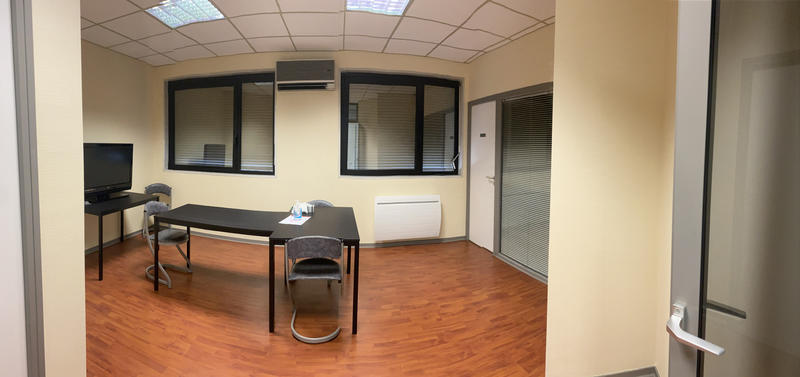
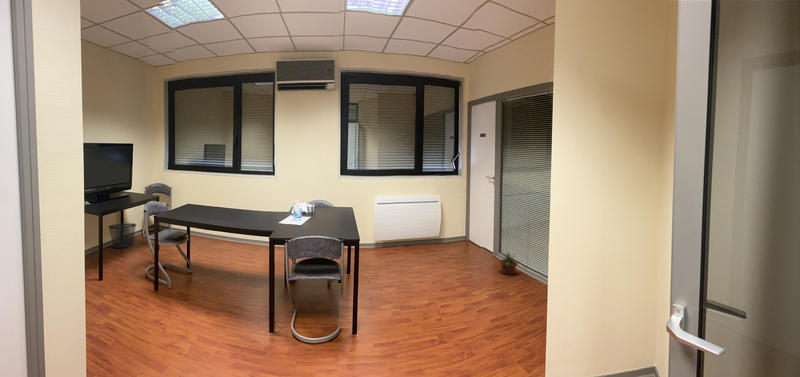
+ wastebasket [108,222,137,249]
+ potted plant [496,251,522,275]
